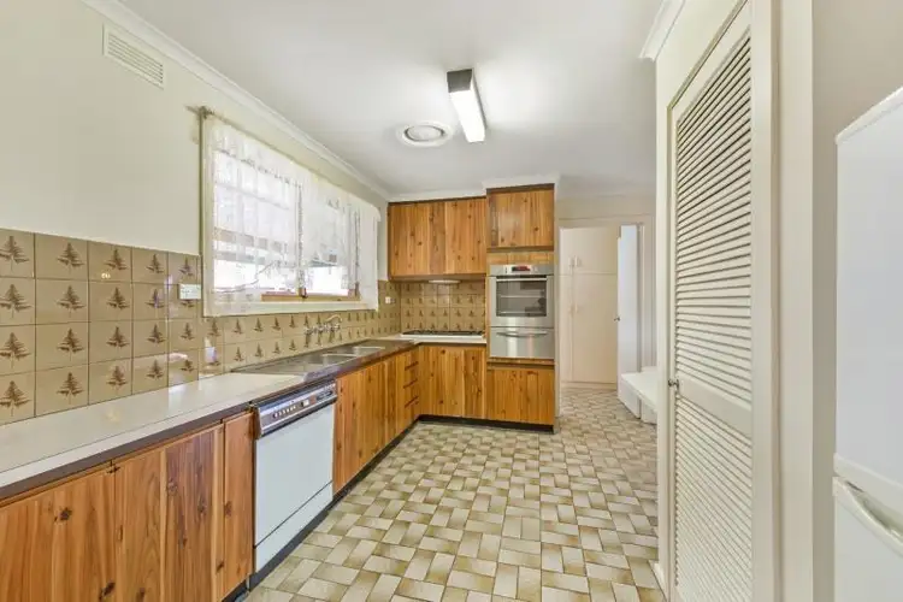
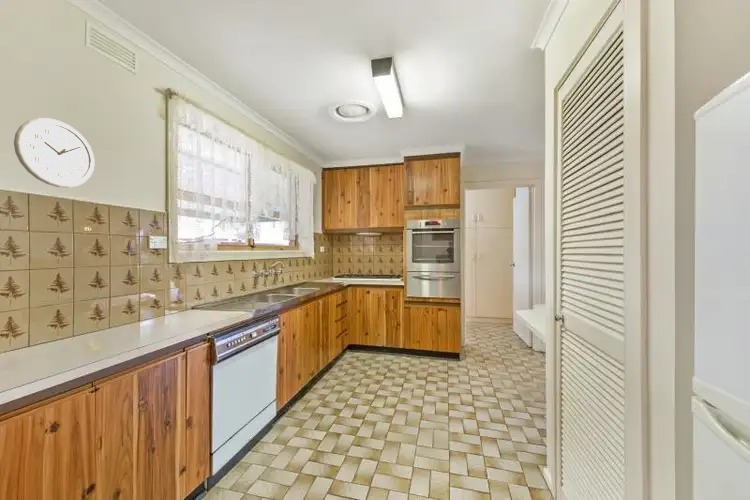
+ wall clock [13,117,96,189]
